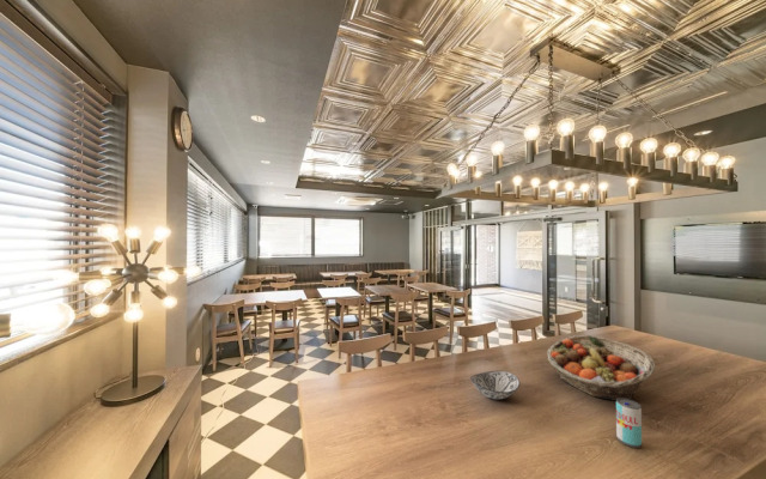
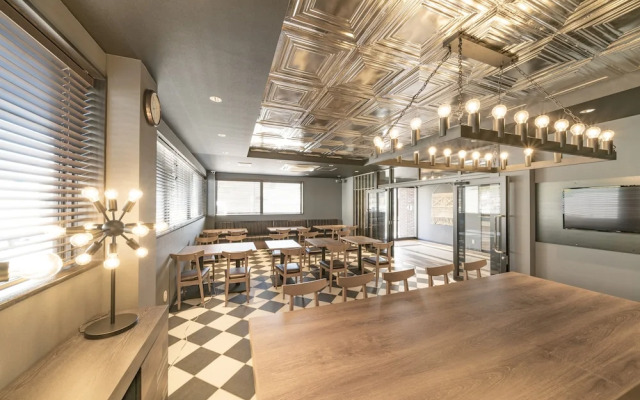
- beverage can [615,399,643,449]
- decorative bowl [469,370,521,400]
- fruit basket [546,334,656,401]
